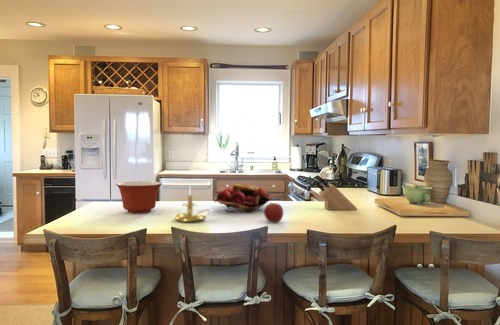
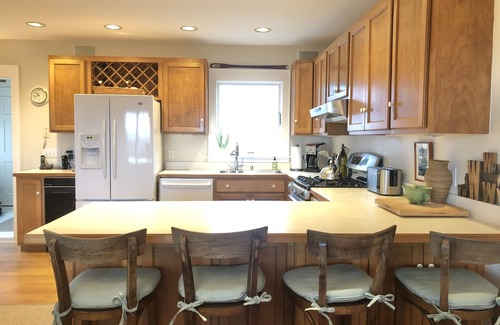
- fruit basket [213,183,273,213]
- apple [263,201,284,223]
- candle holder [172,186,210,223]
- knife block [313,174,358,211]
- mixing bowl [115,180,163,214]
